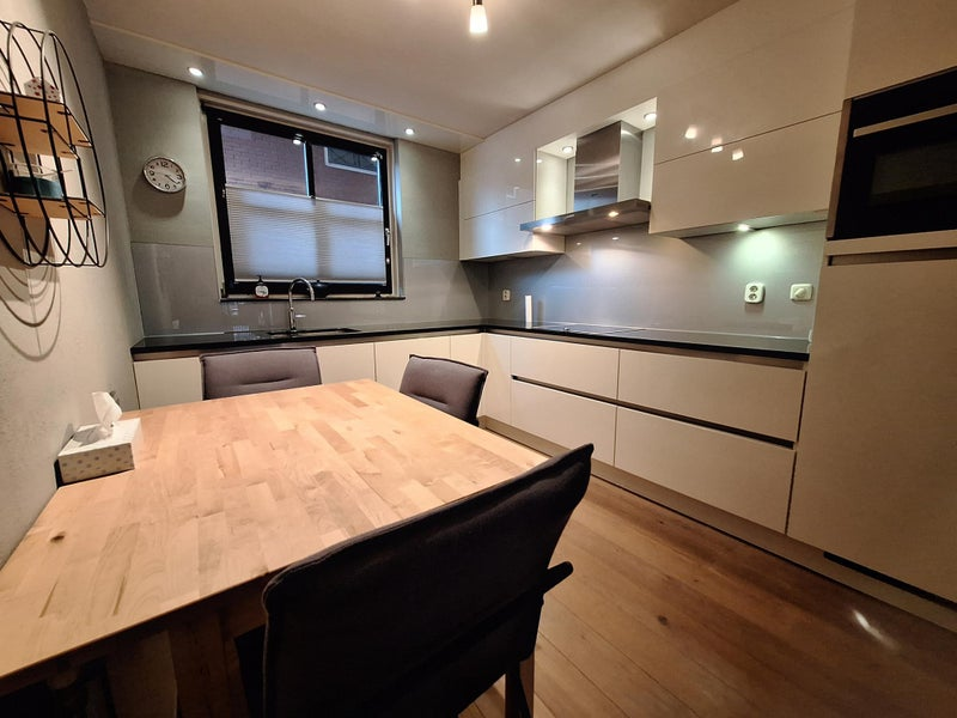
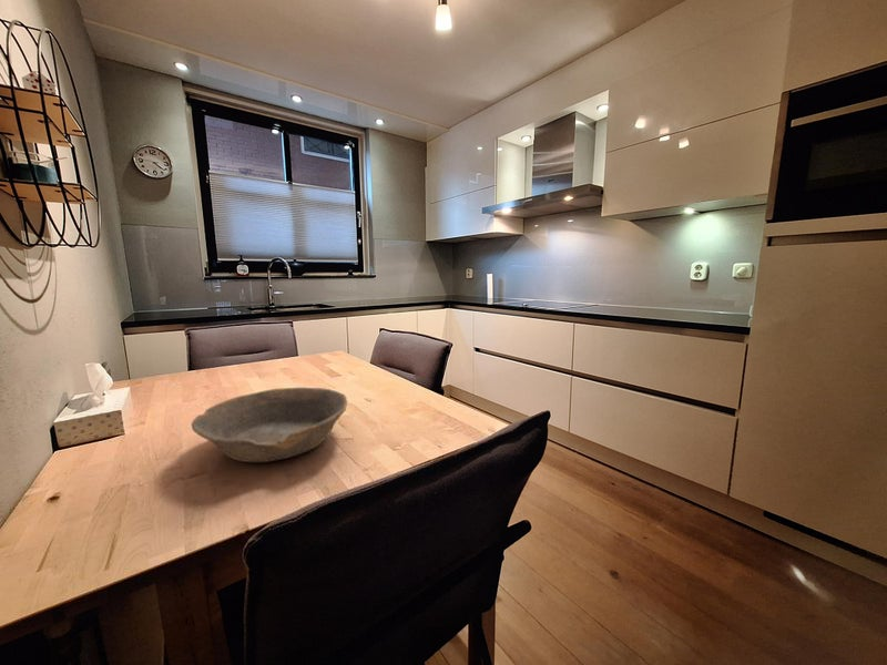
+ bowl [191,387,348,463]
